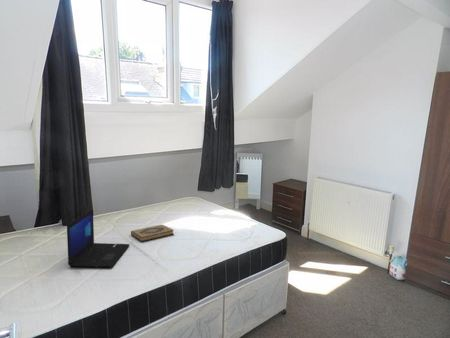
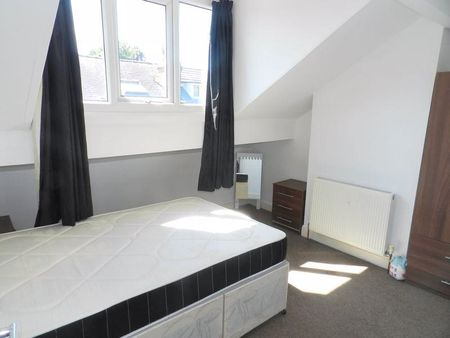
- hardback book [130,224,175,243]
- laptop [66,208,130,268]
